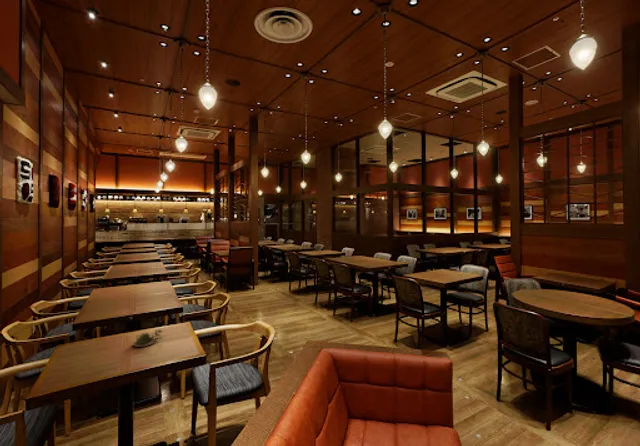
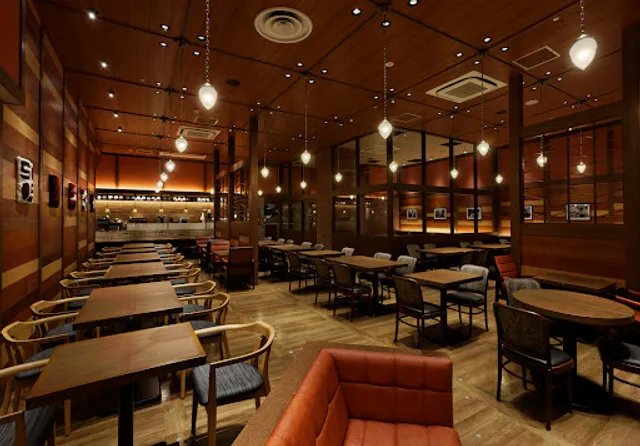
- succulent plant [125,329,164,348]
